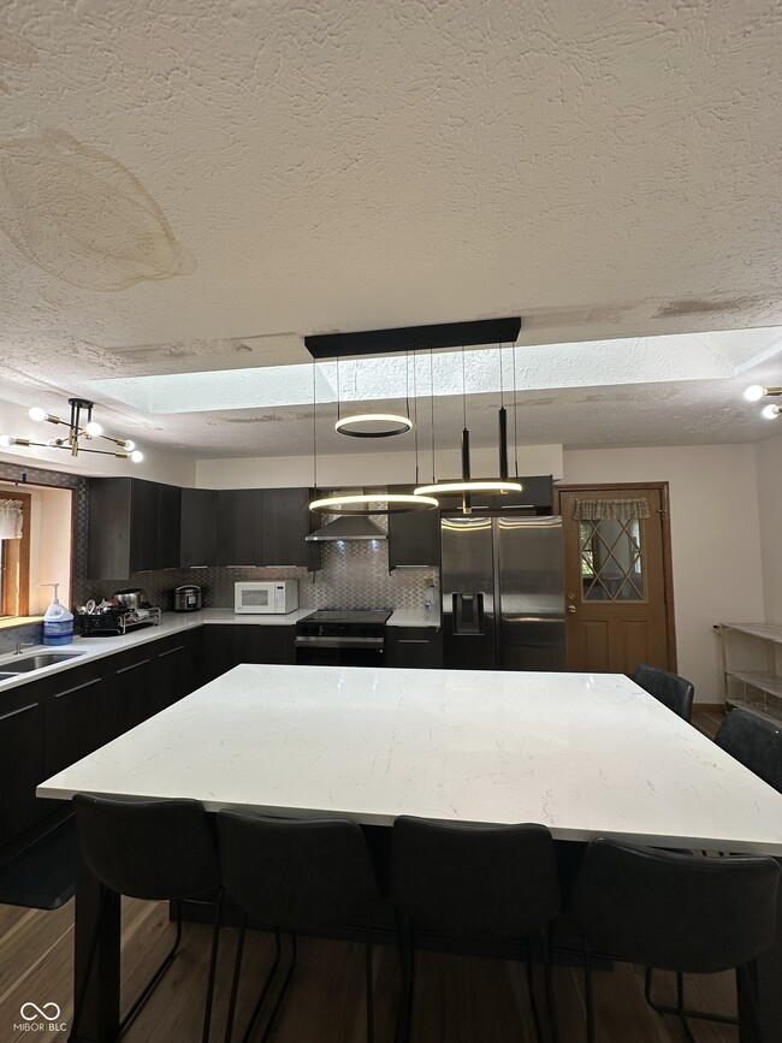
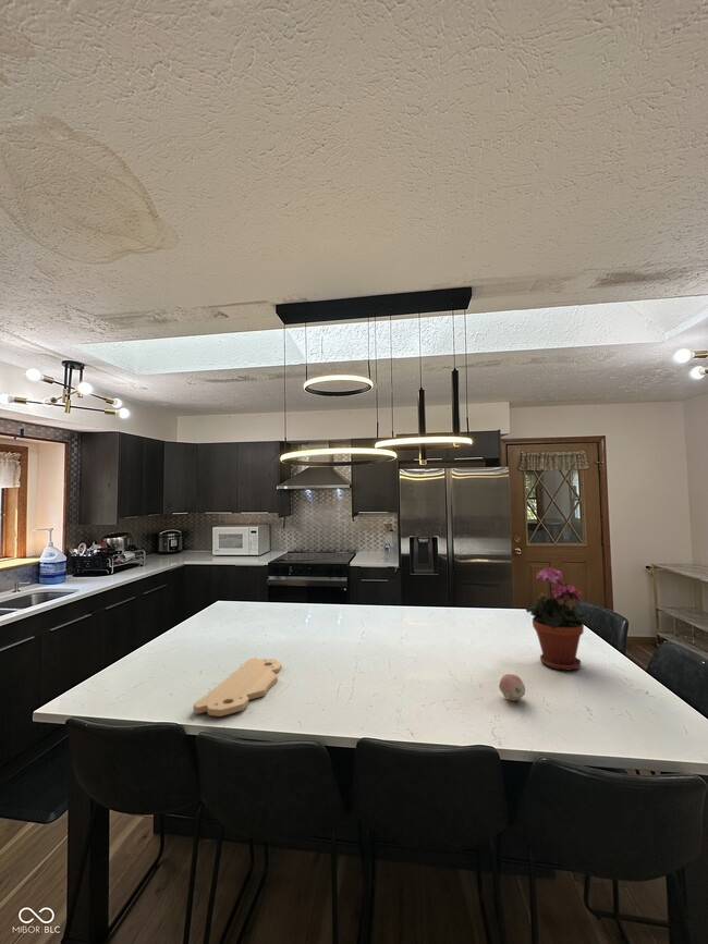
+ potted plant [525,566,593,672]
+ fruit [498,673,526,702]
+ cutting board [193,657,283,718]
